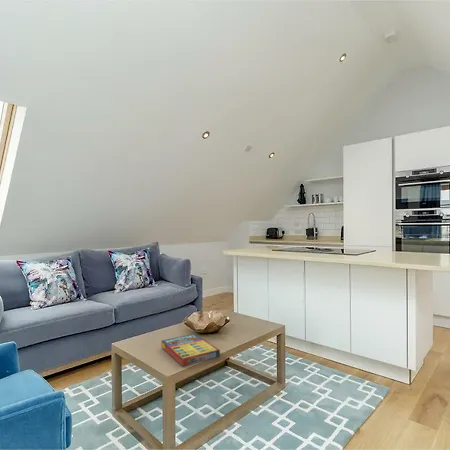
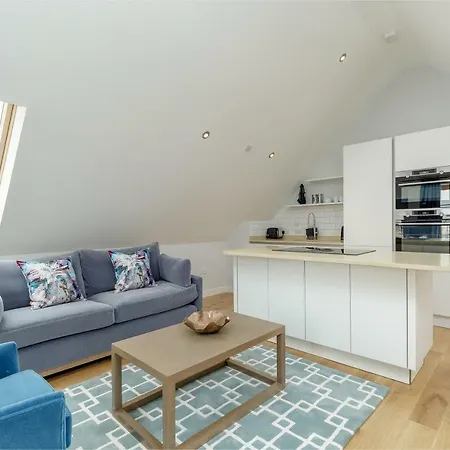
- game compilation box [161,333,221,368]
